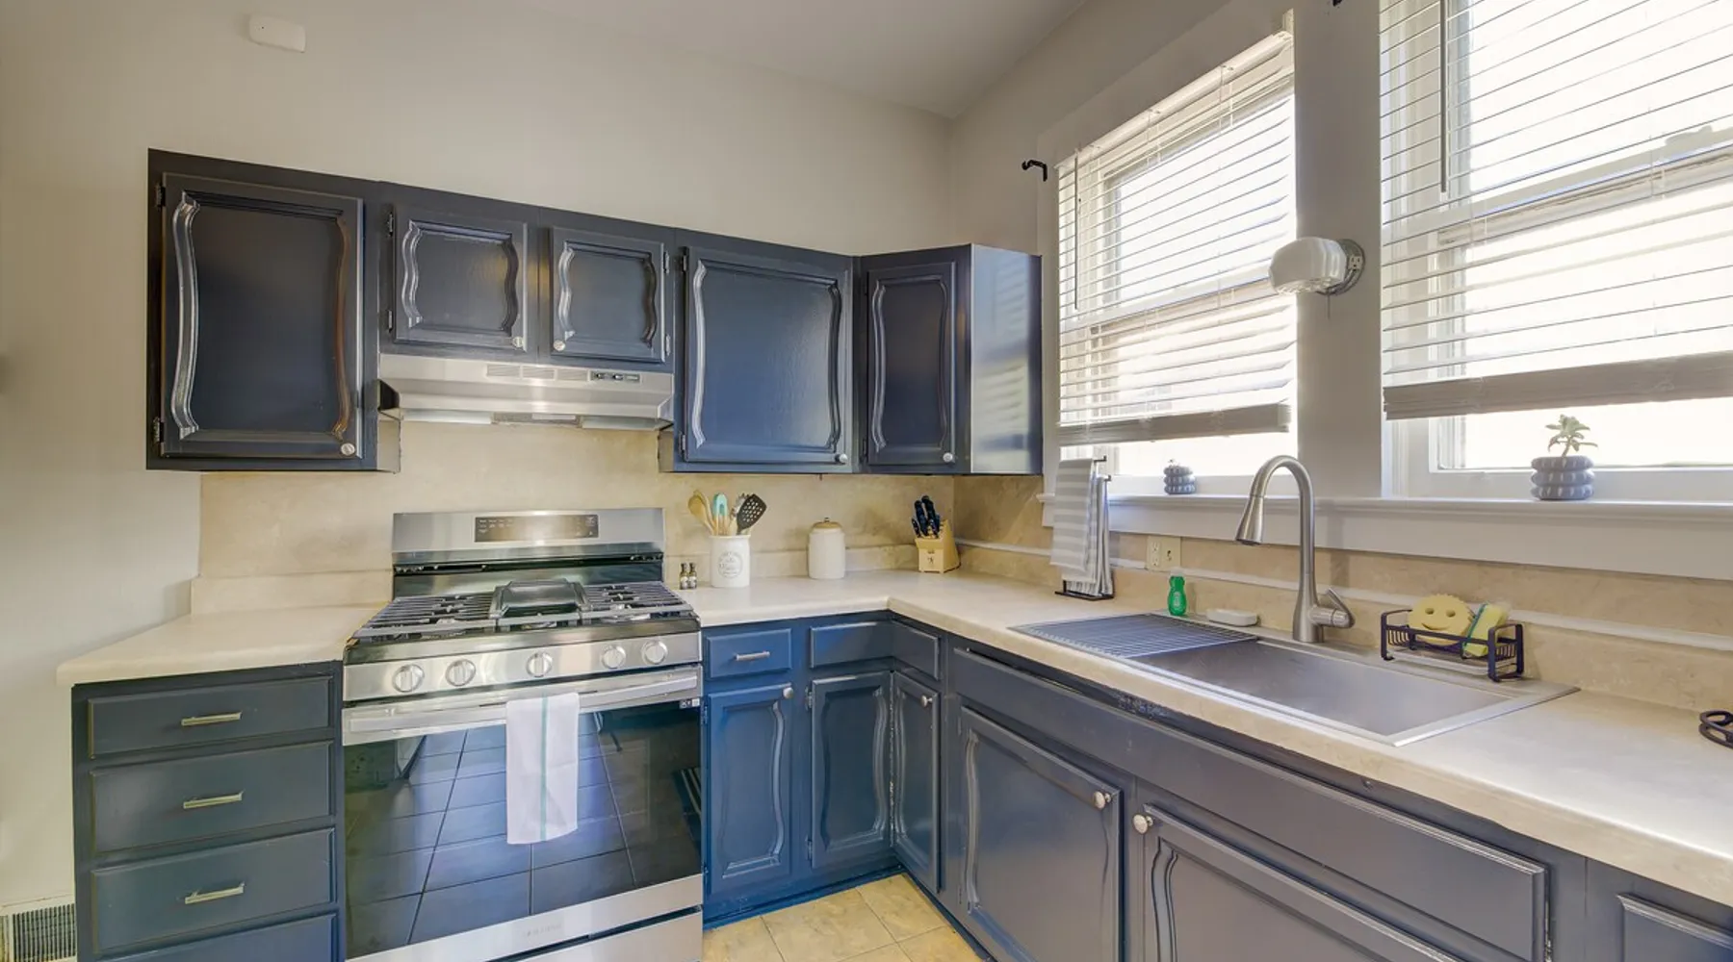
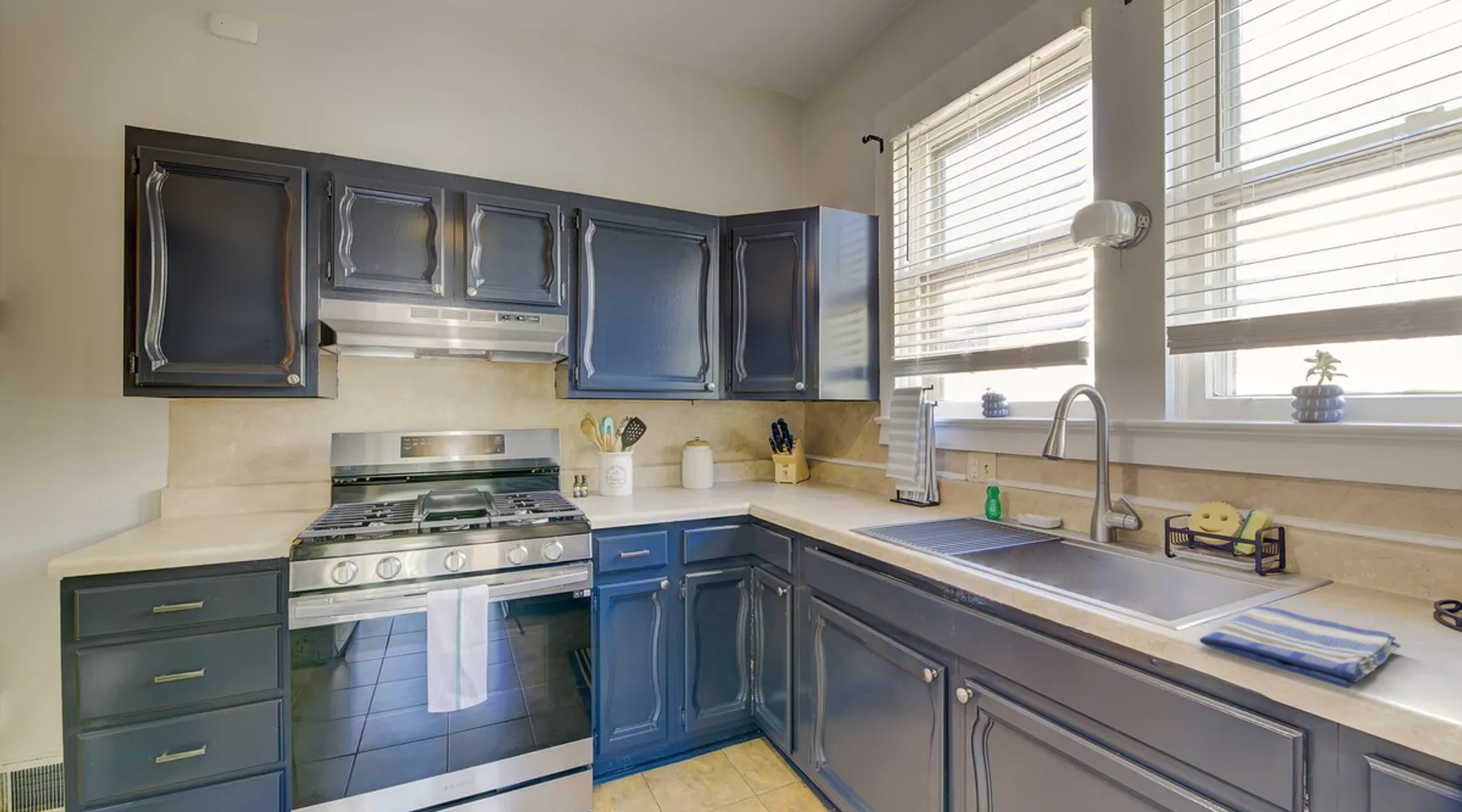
+ dish towel [1199,605,1402,689]
